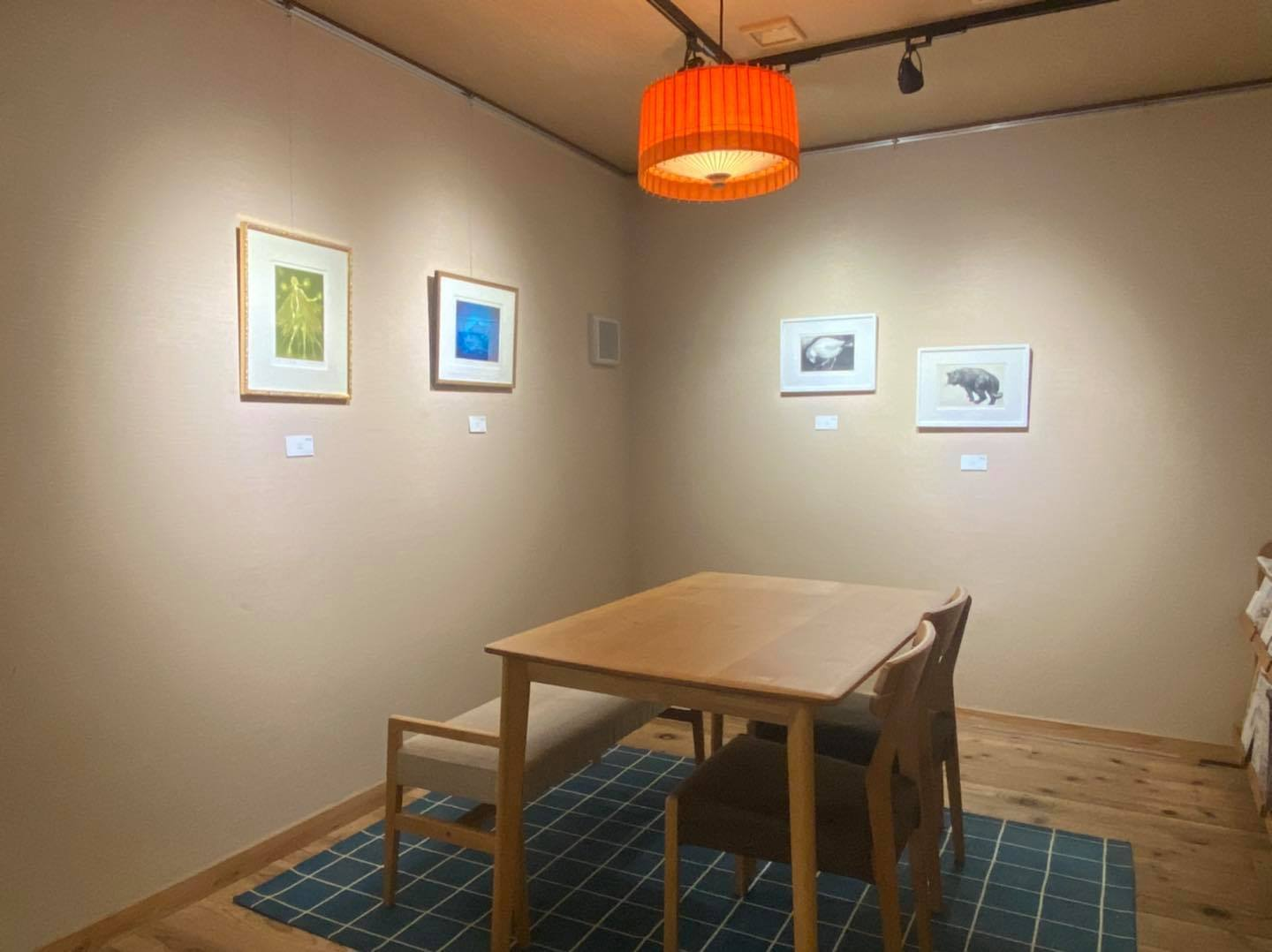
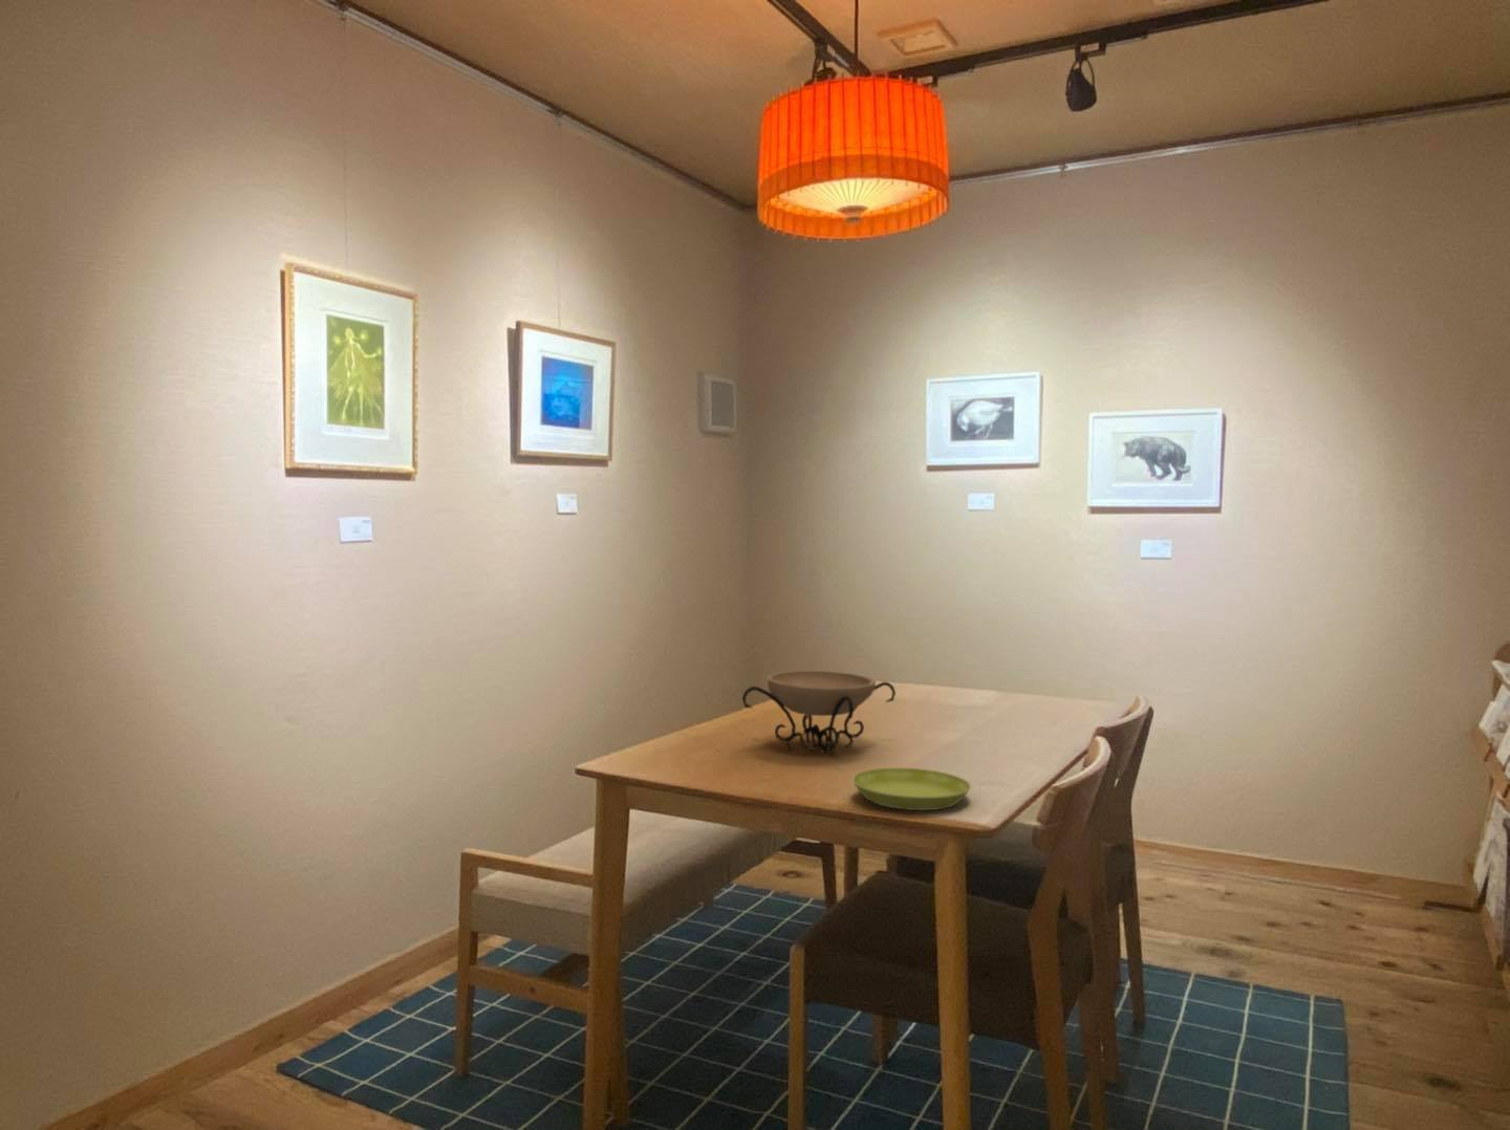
+ decorative bowl [742,669,896,757]
+ saucer [851,767,972,812]
